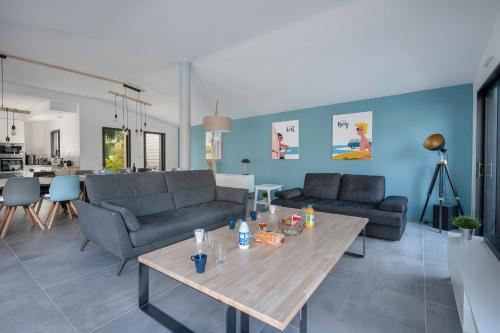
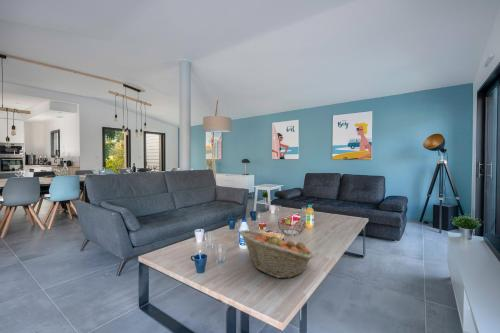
+ fruit basket [238,229,315,279]
